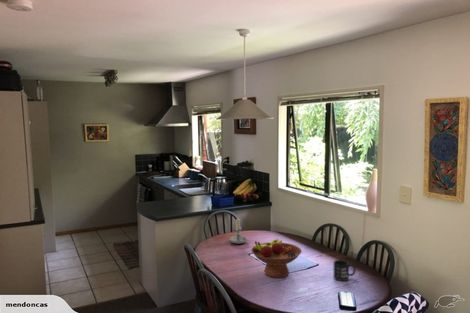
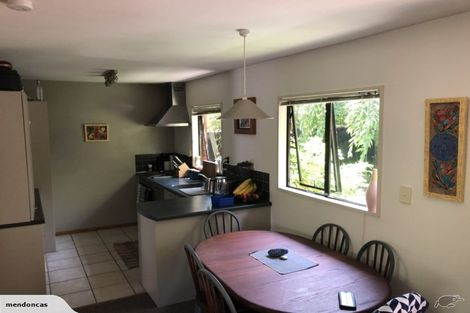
- mug [332,259,356,282]
- fruit bowl [250,238,303,279]
- candle [229,217,248,245]
